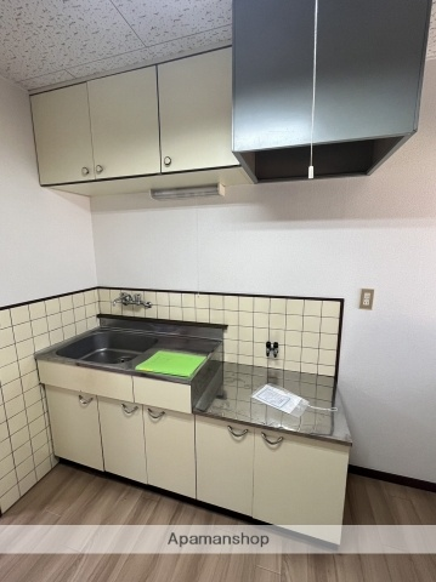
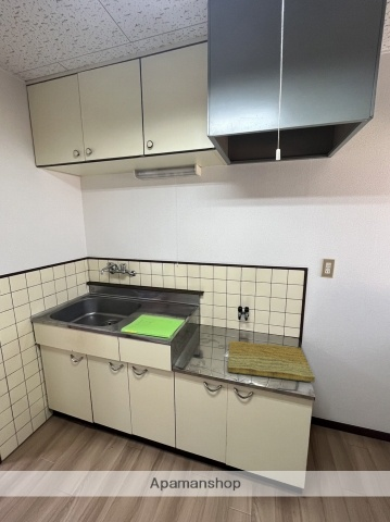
+ cutting board [227,340,316,383]
